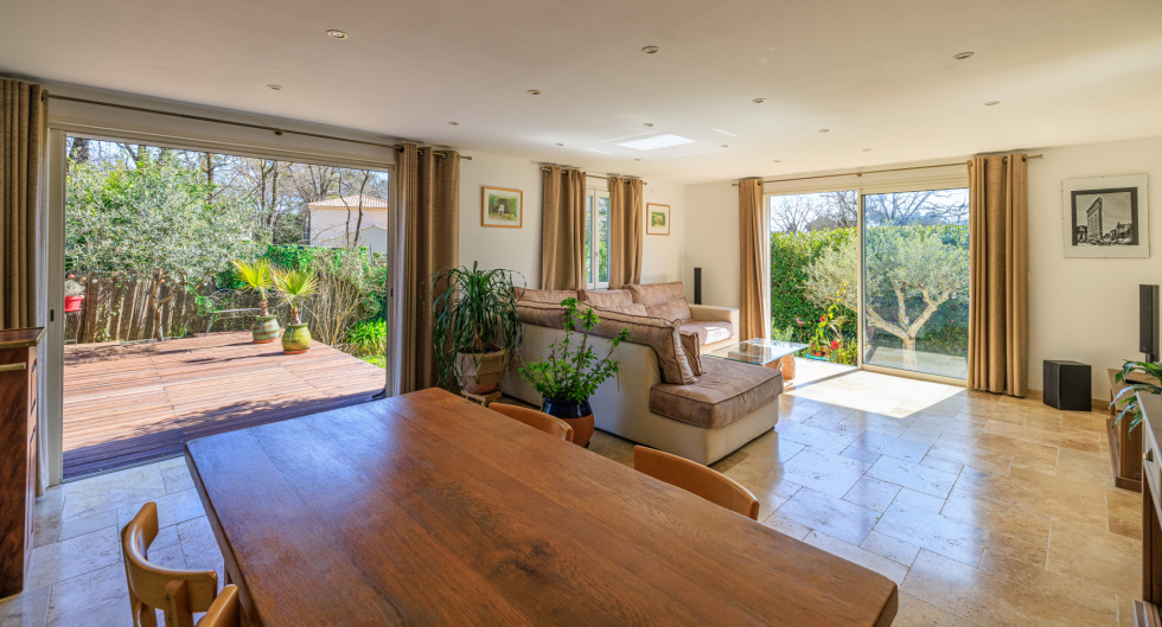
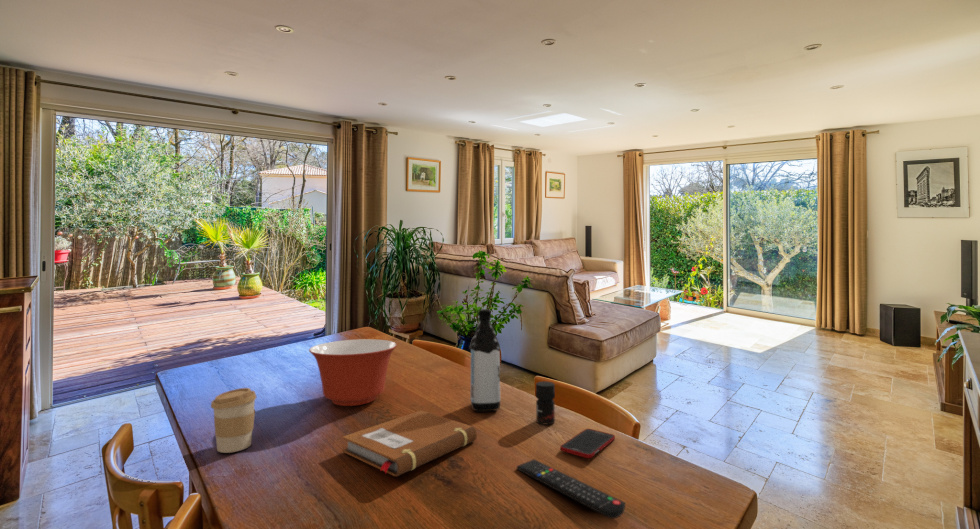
+ mixing bowl [308,338,398,407]
+ notebook [342,409,478,477]
+ cell phone [560,428,616,459]
+ jar [535,381,556,425]
+ remote control [516,458,626,520]
+ water bottle [468,308,501,412]
+ coffee cup [210,387,257,454]
